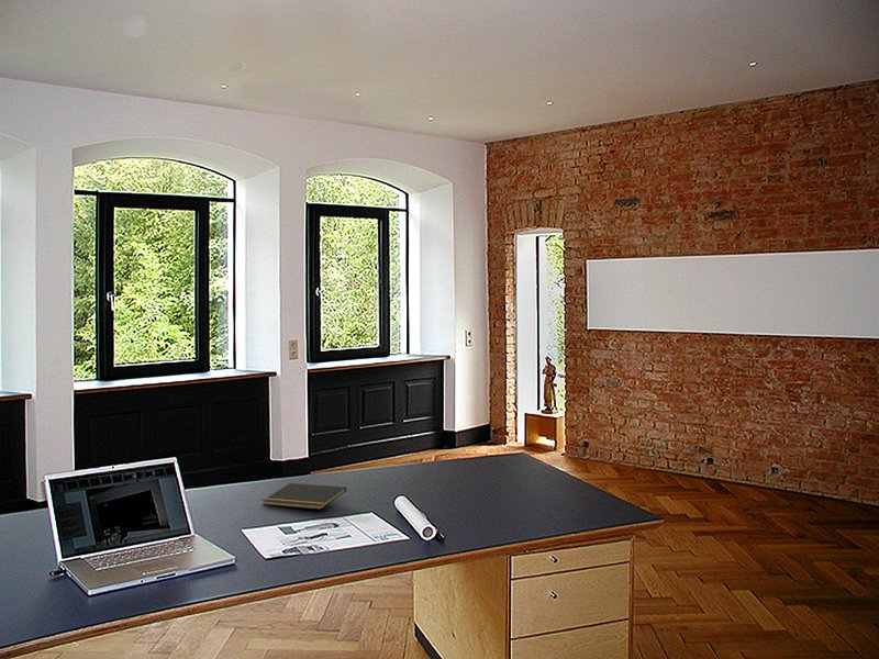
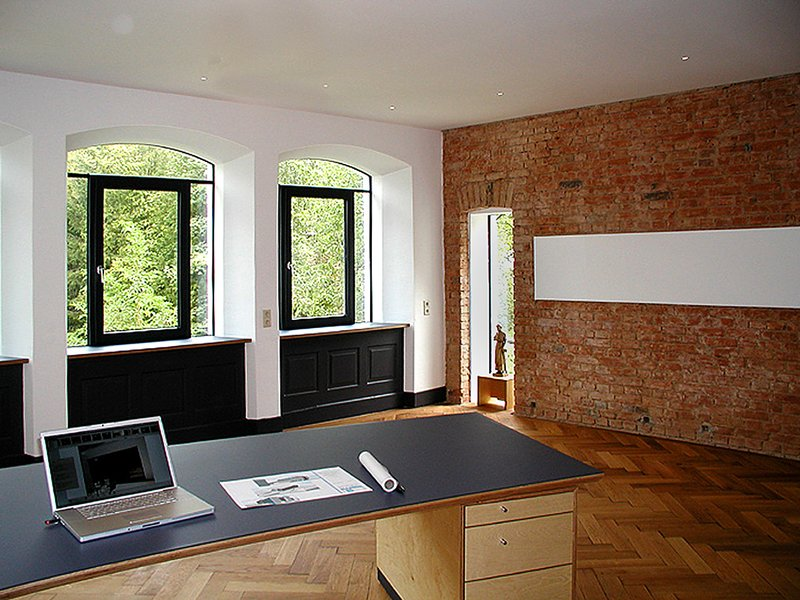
- notepad [262,482,347,511]
